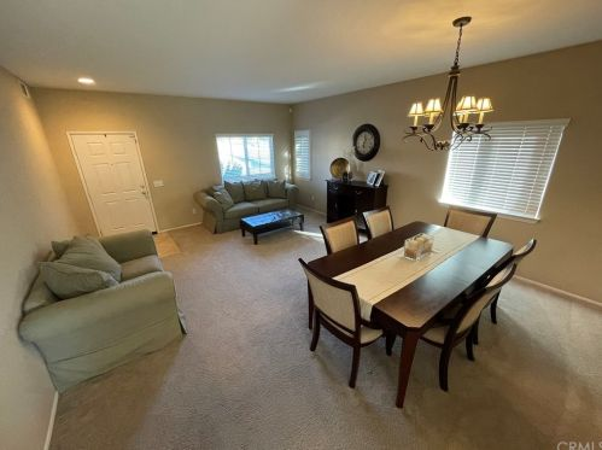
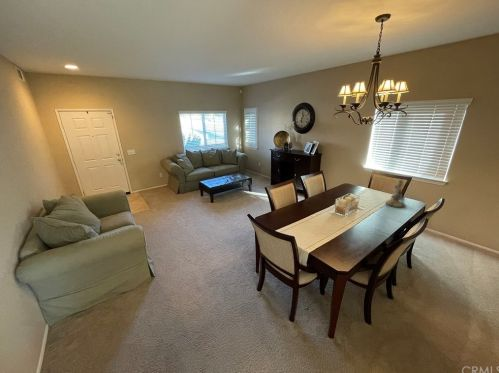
+ candlestick [385,179,407,208]
